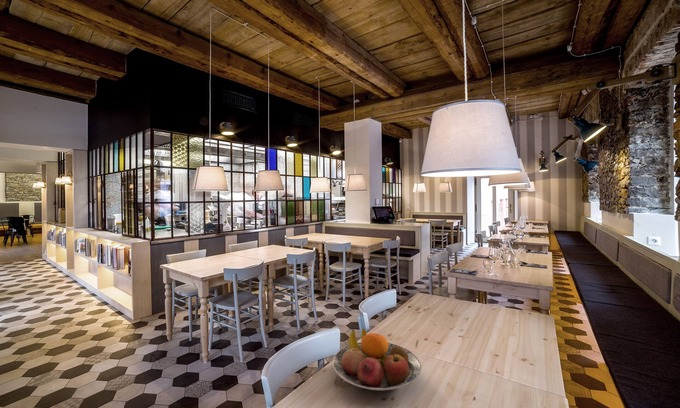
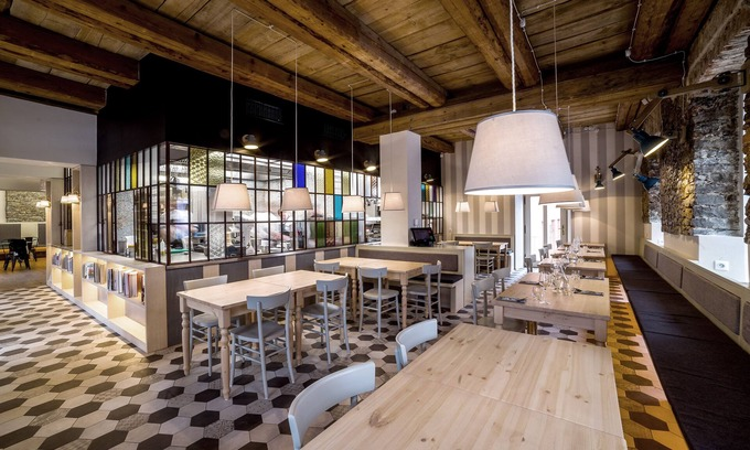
- fruit bowl [332,328,422,391]
